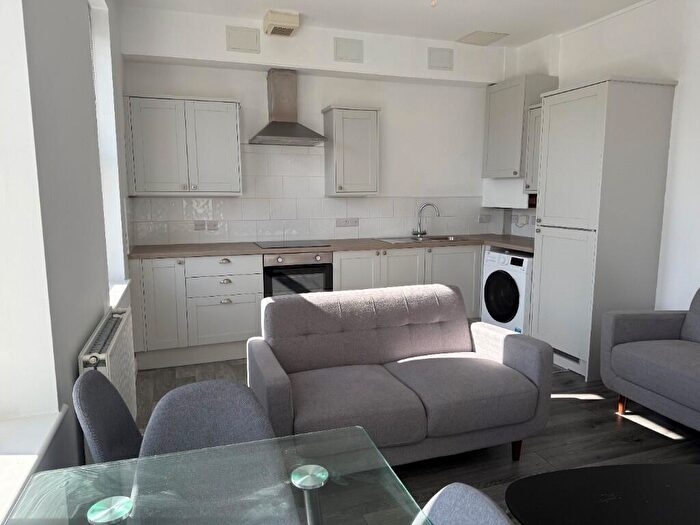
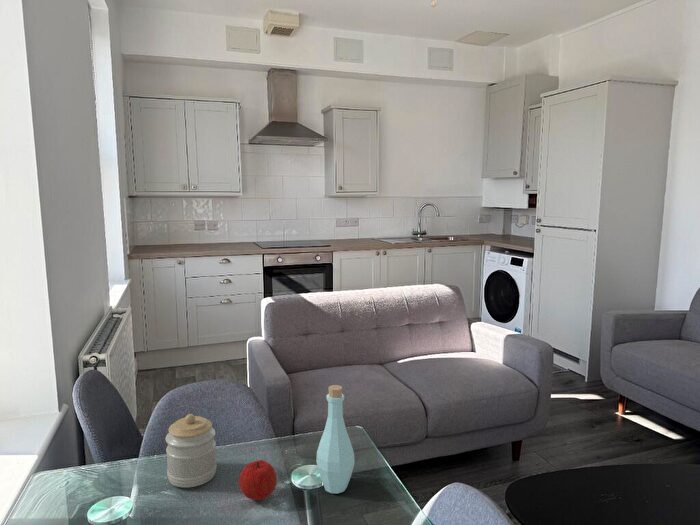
+ jar [165,413,218,488]
+ fruit [238,459,278,501]
+ bottle [315,384,356,494]
